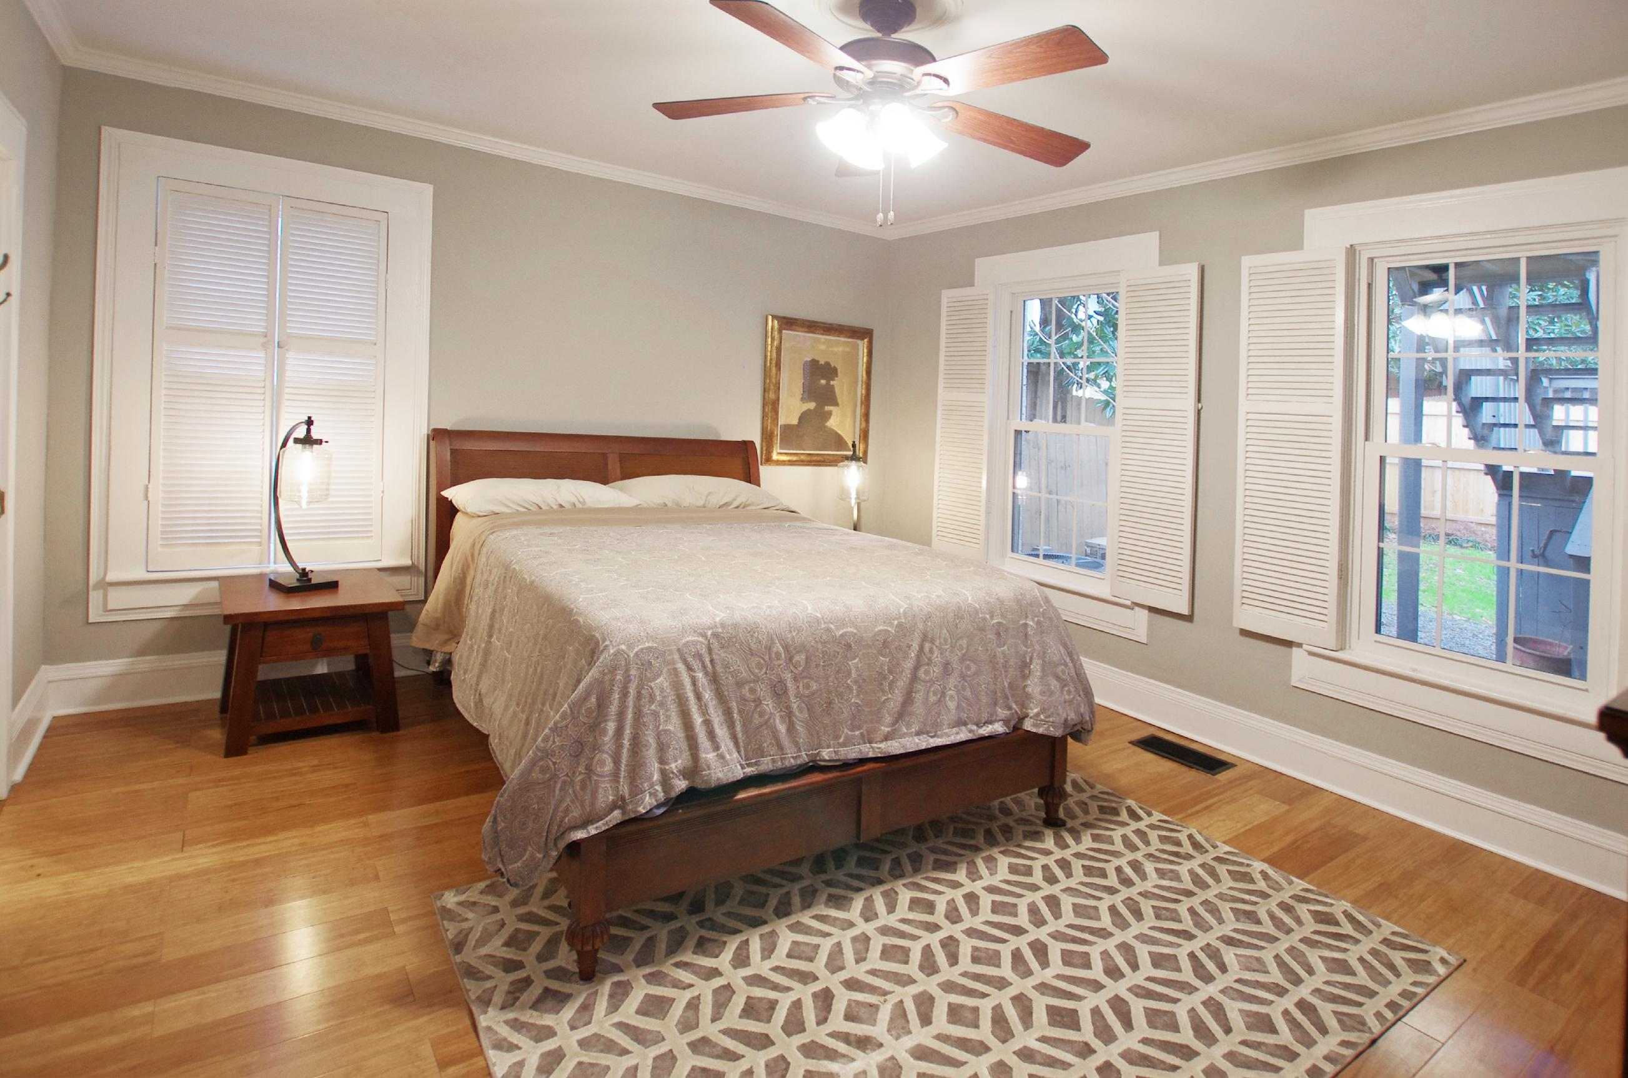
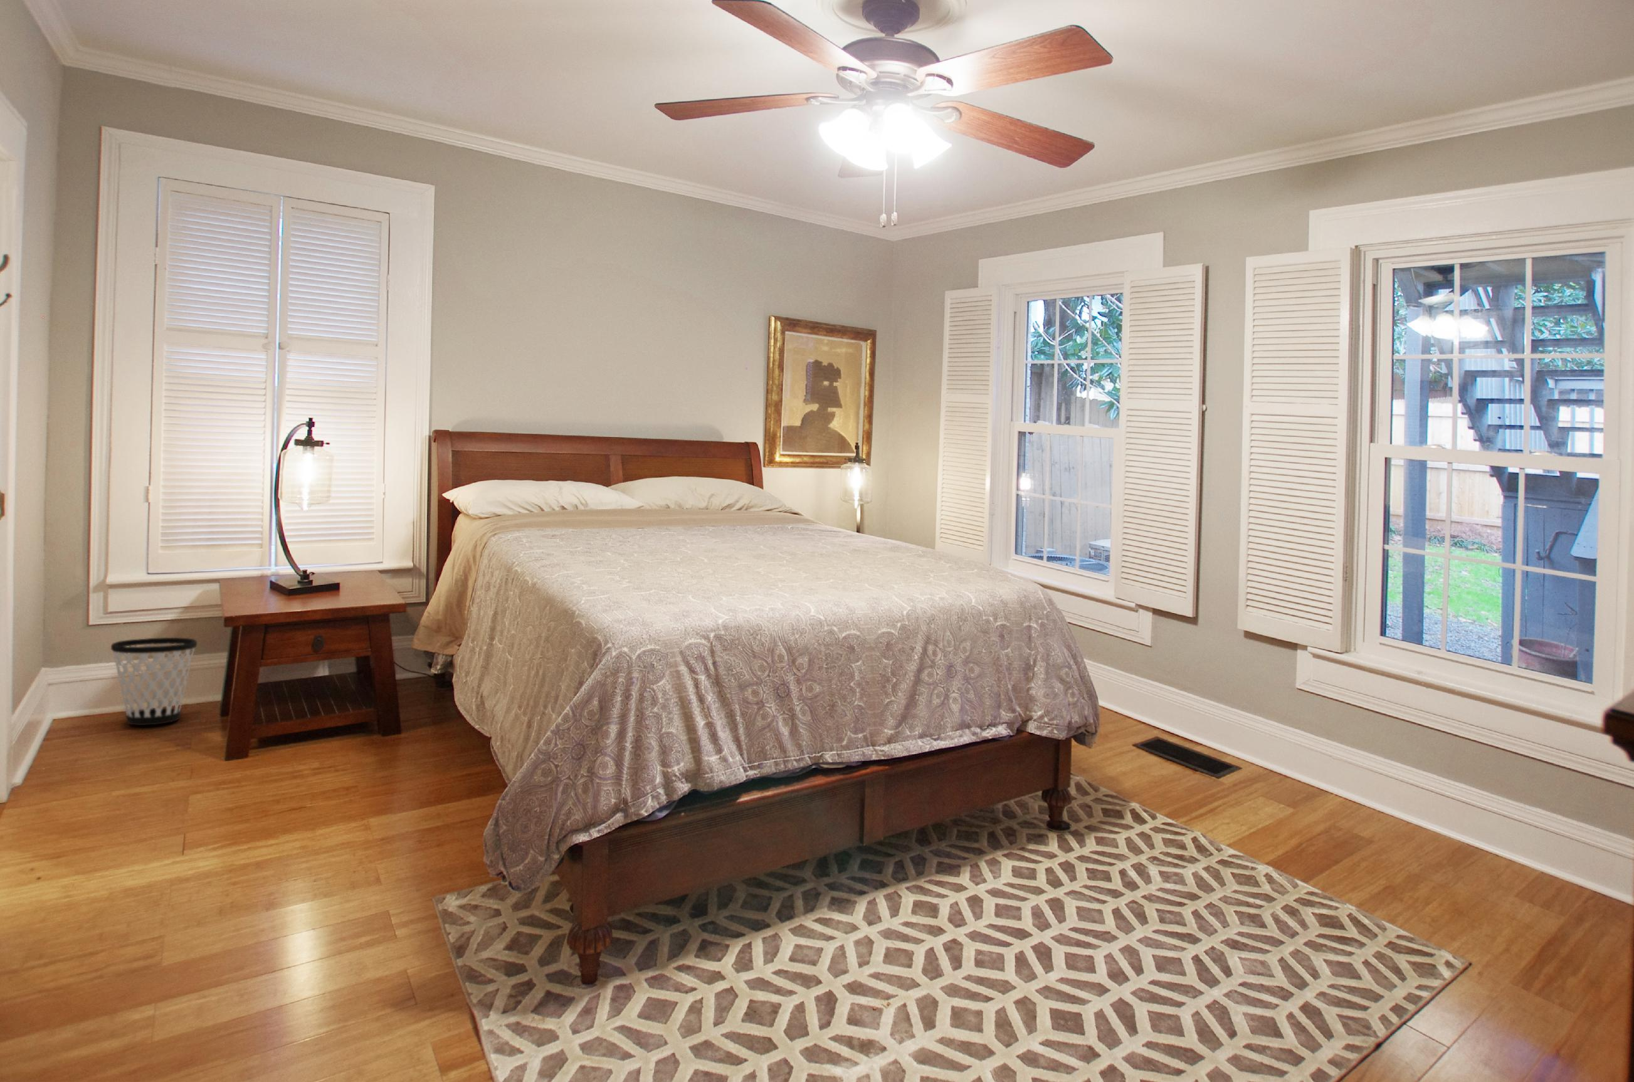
+ wastebasket [110,636,198,726]
